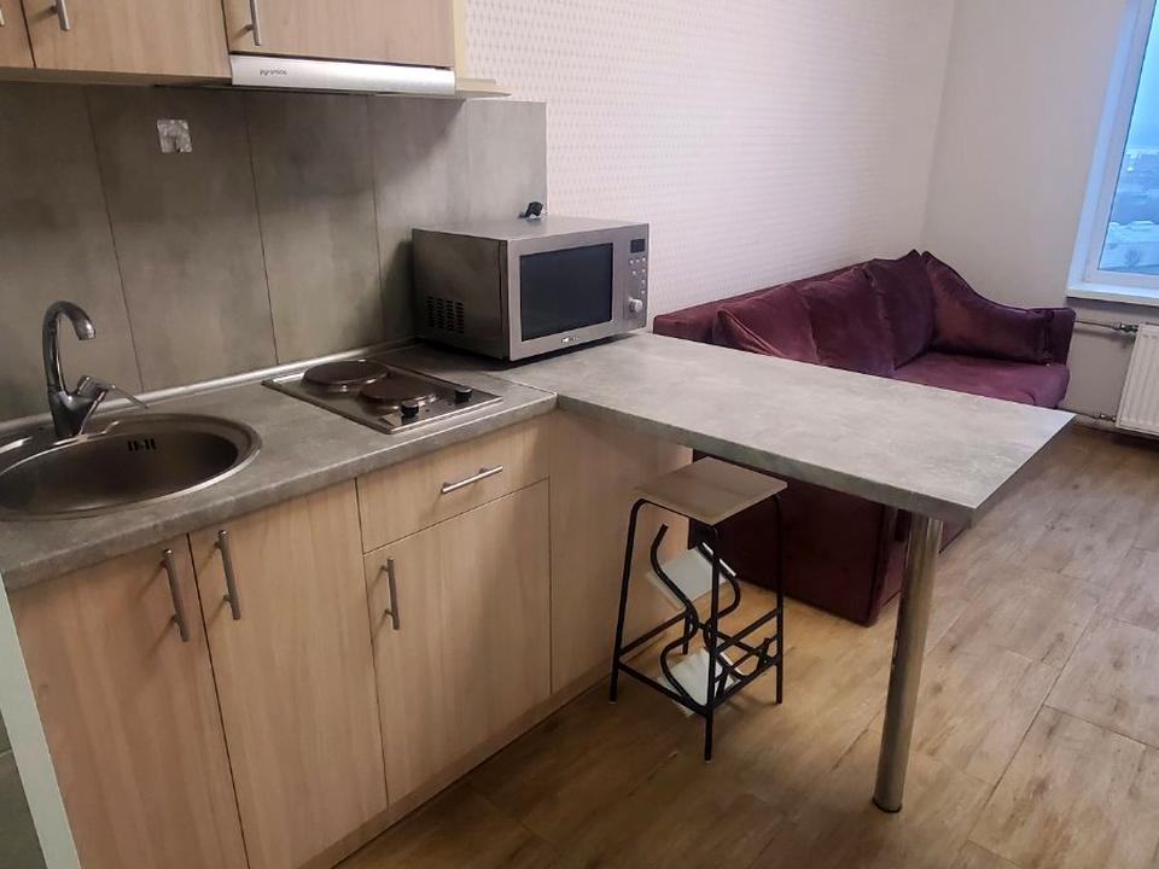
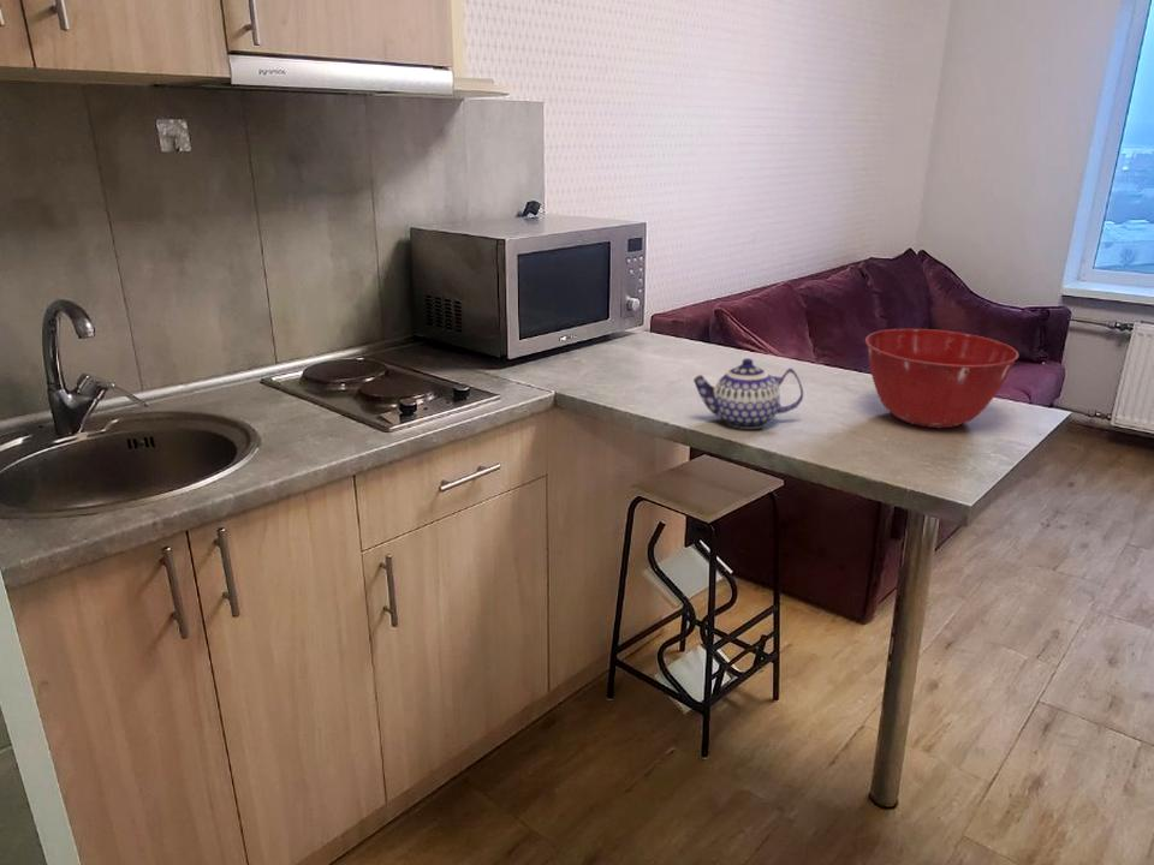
+ teapot [692,357,804,430]
+ mixing bowl [864,328,1019,429]
